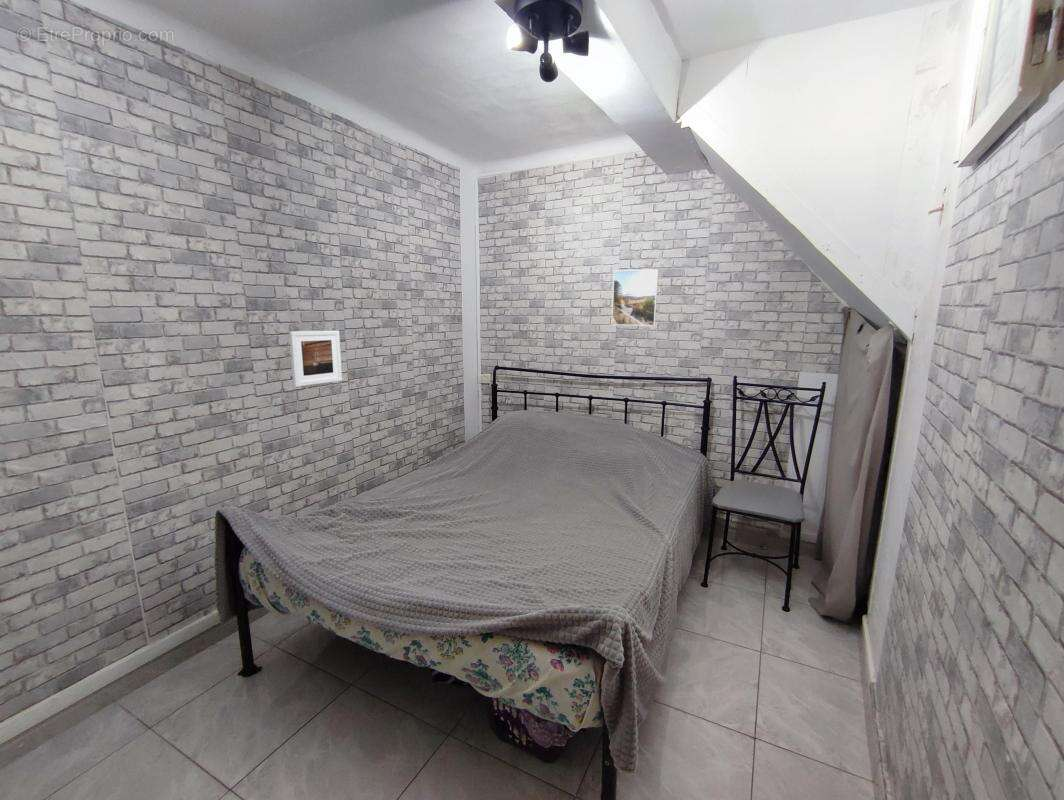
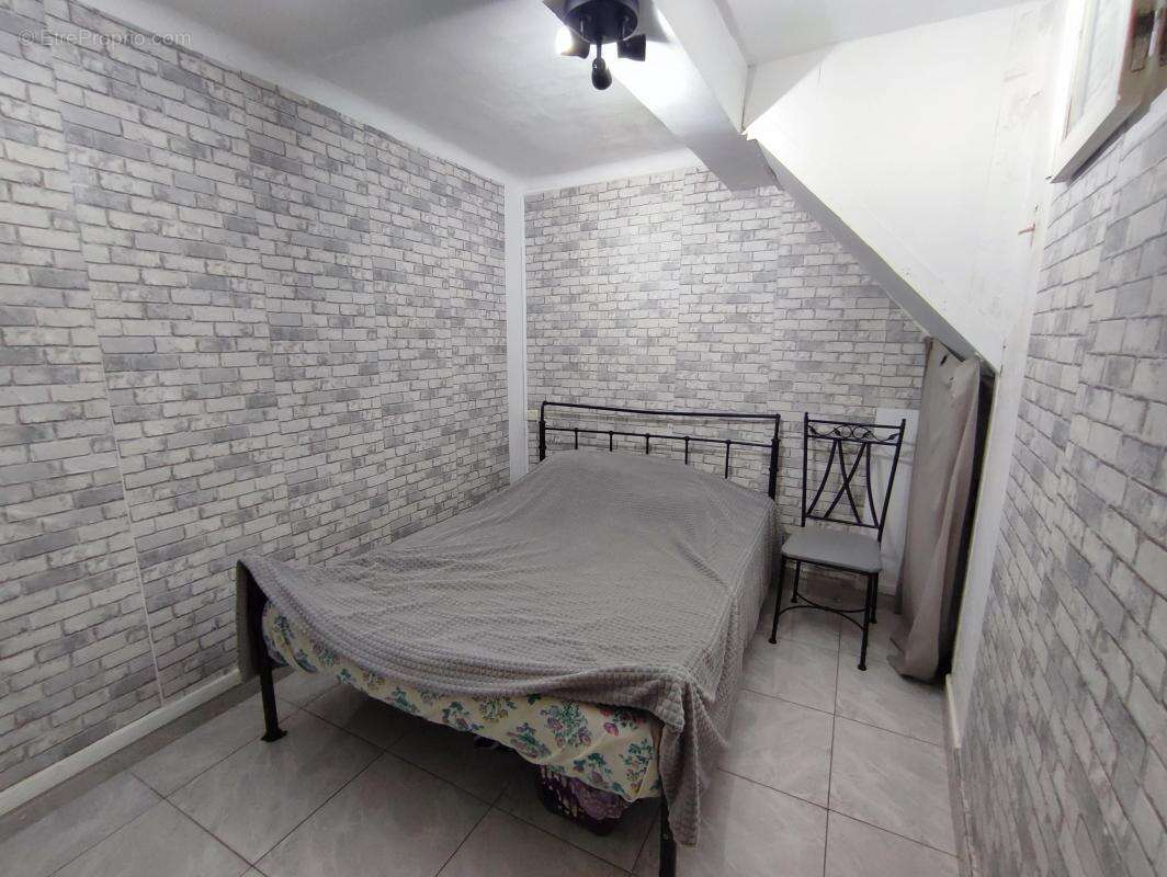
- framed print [610,268,660,327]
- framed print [288,329,343,388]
